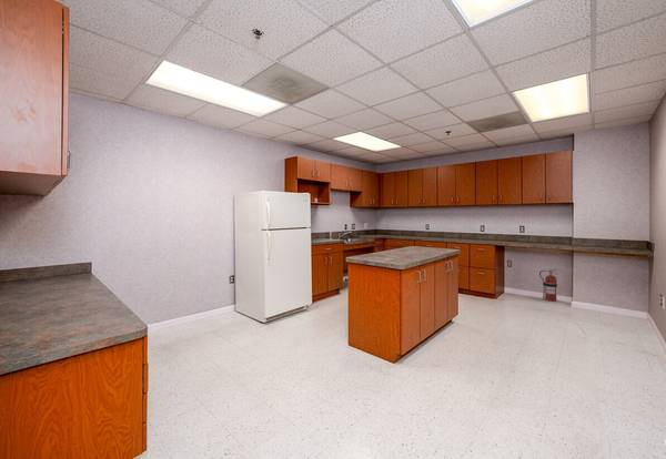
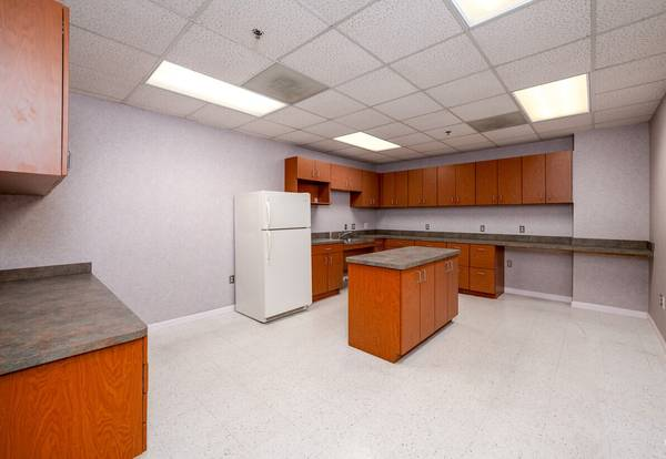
- fire extinguisher [538,268,563,303]
